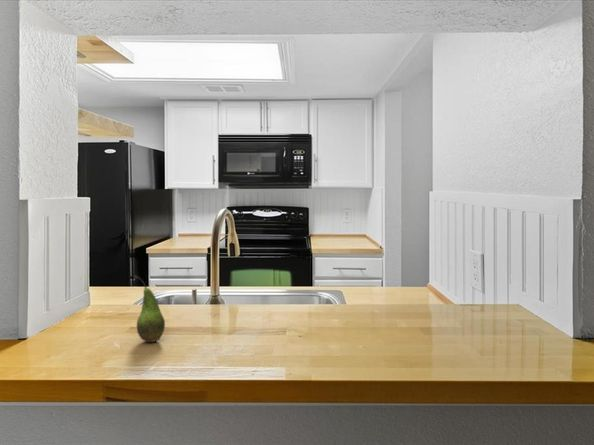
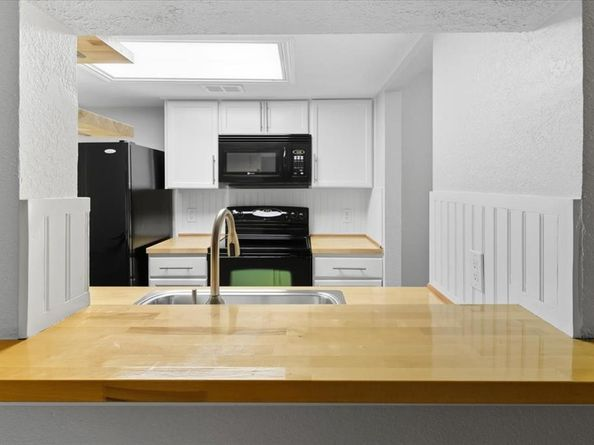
- fruit [133,274,166,343]
